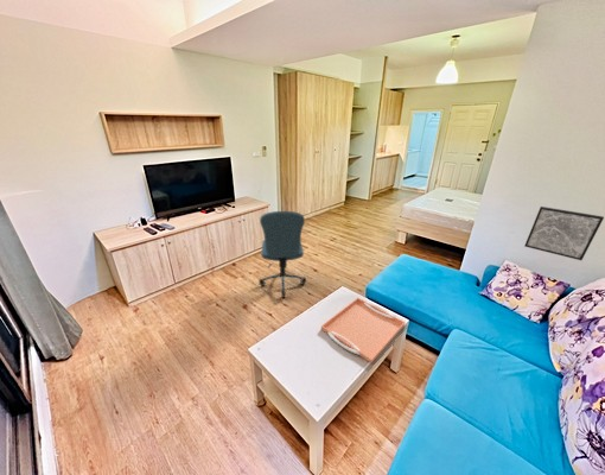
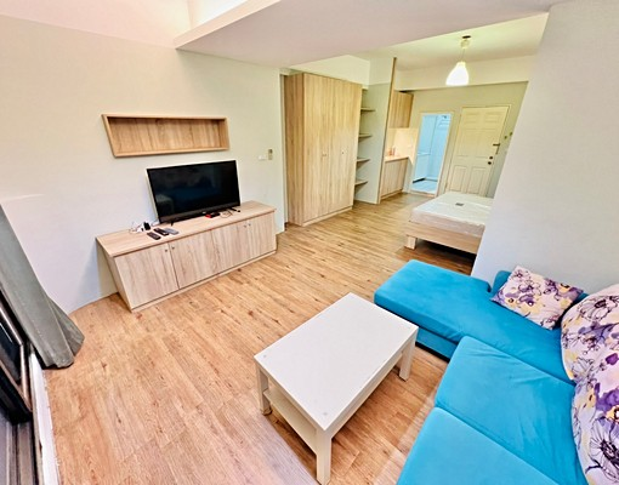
- office chair [257,210,307,299]
- wall art [523,205,605,261]
- serving tray [320,297,407,365]
